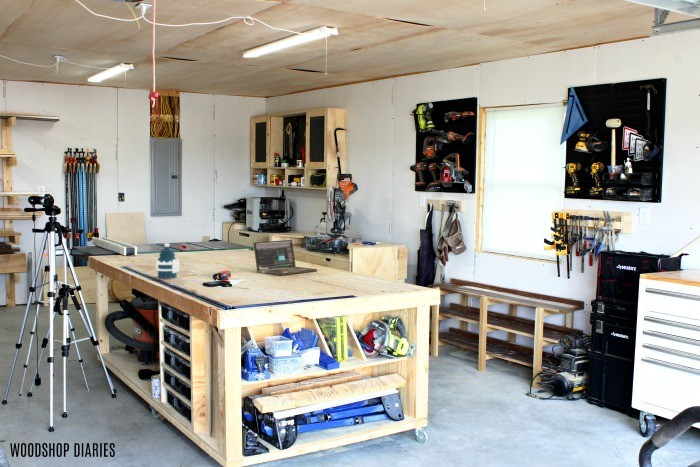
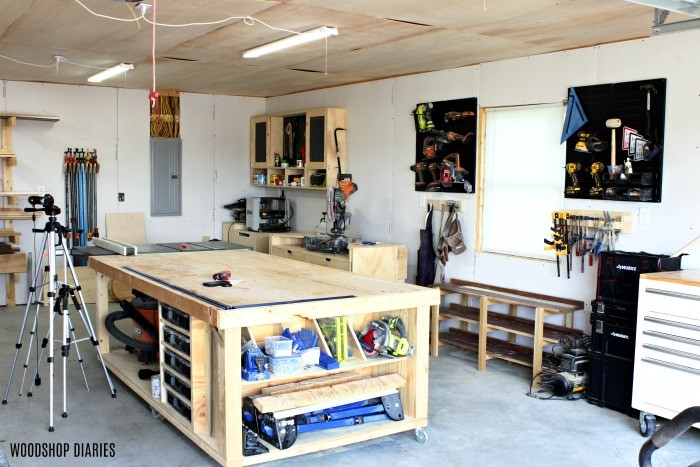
- laptop [252,239,318,276]
- water bottle [155,242,180,280]
